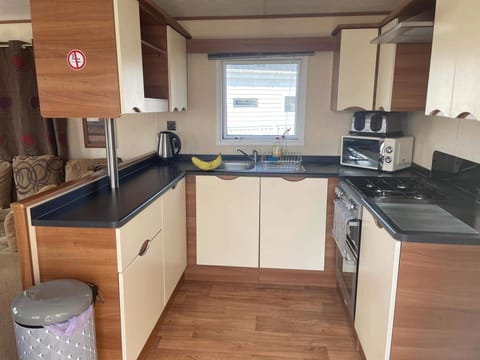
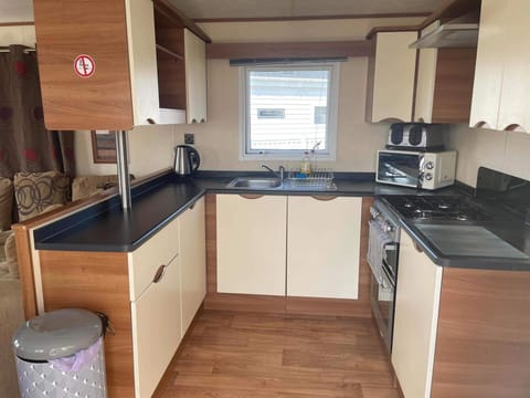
- banana [191,151,222,171]
